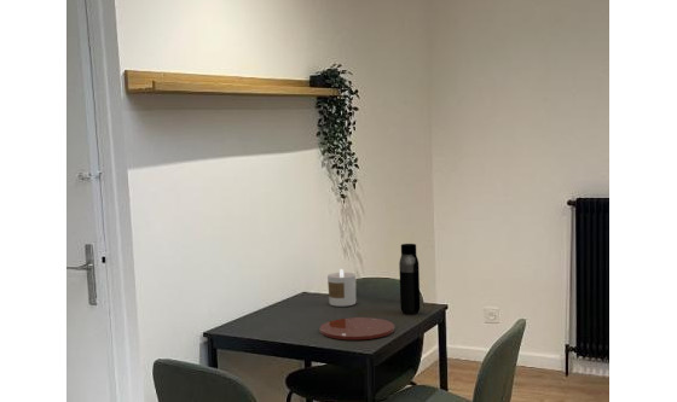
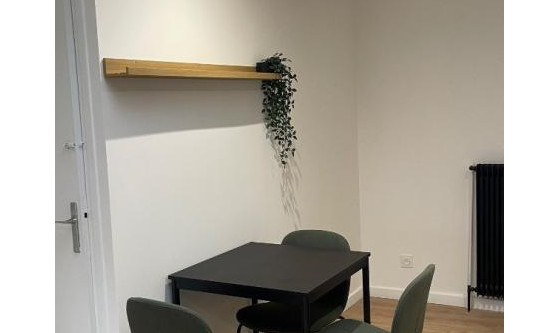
- plate [319,316,395,340]
- water bottle [398,243,421,315]
- candle [326,268,357,308]
